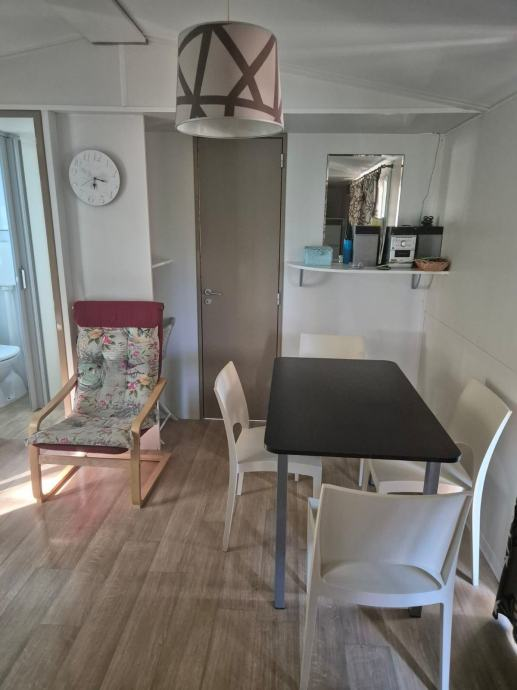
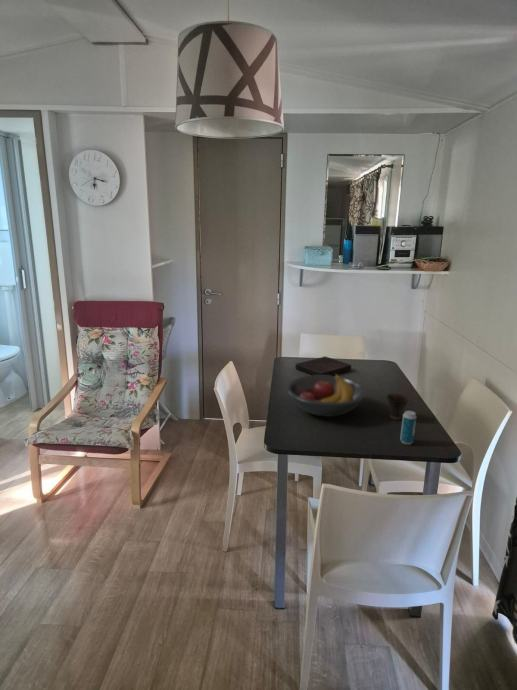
+ beverage can [399,410,418,446]
+ book [294,355,352,376]
+ fruit bowl [286,374,367,418]
+ cup [386,393,410,421]
